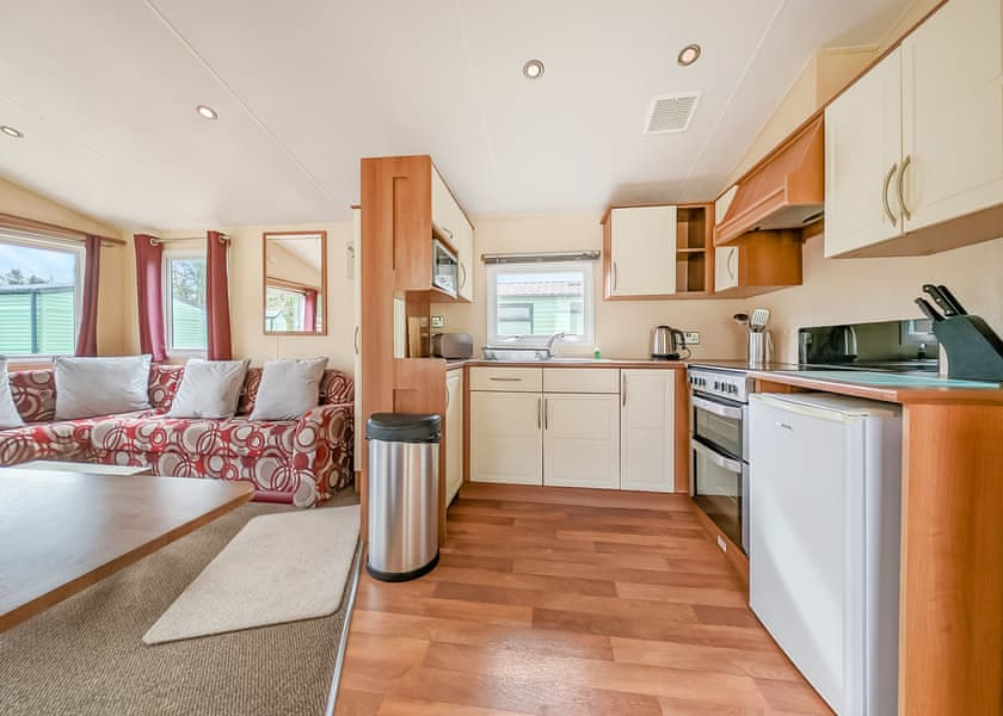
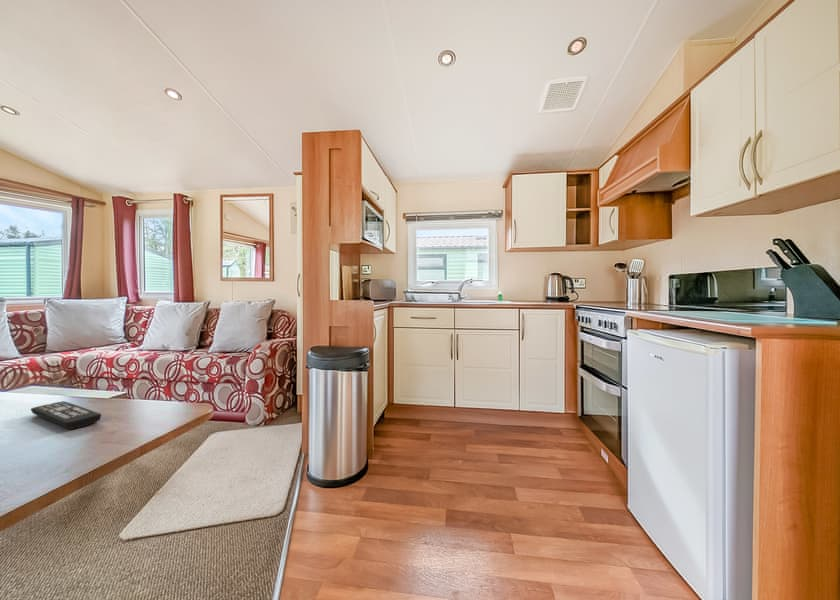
+ remote control [30,400,102,430]
